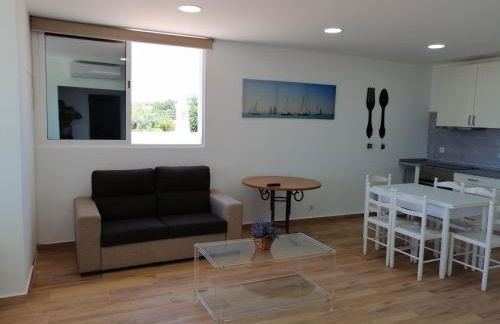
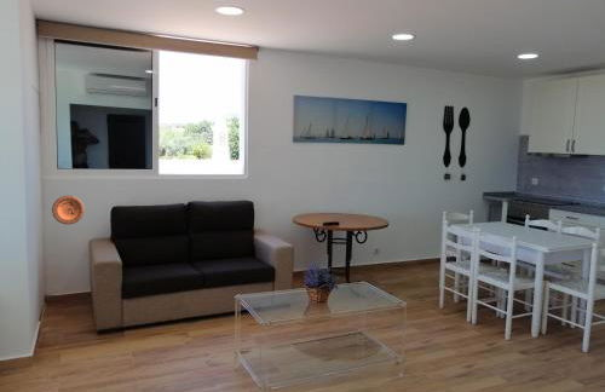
+ decorative plate [51,195,86,225]
